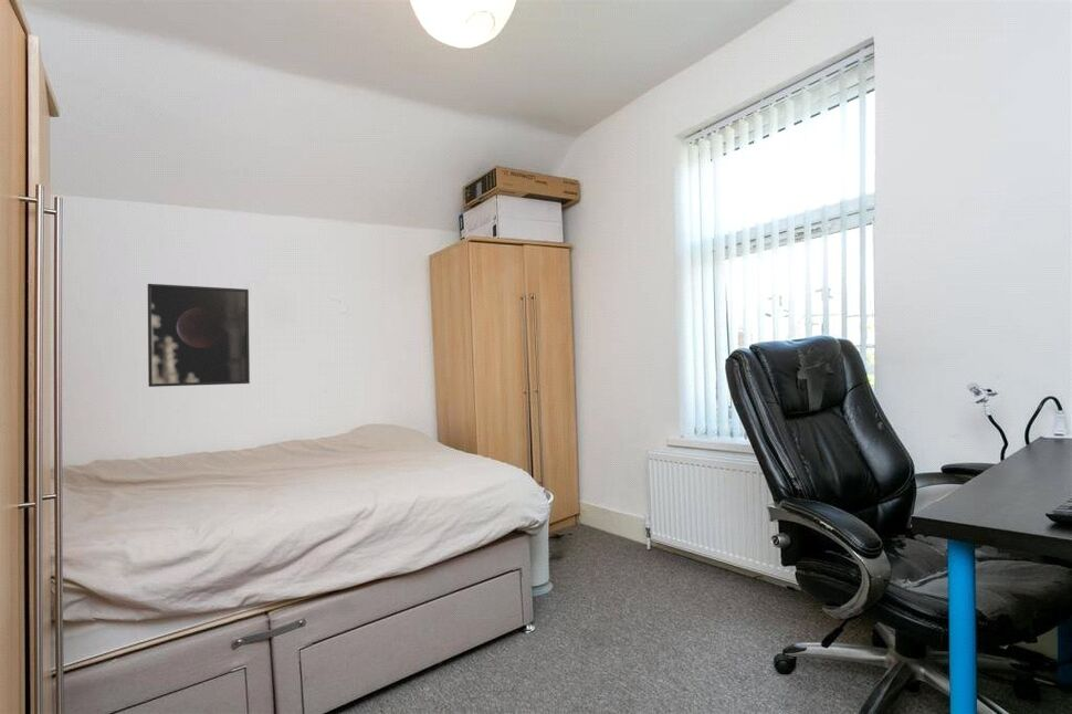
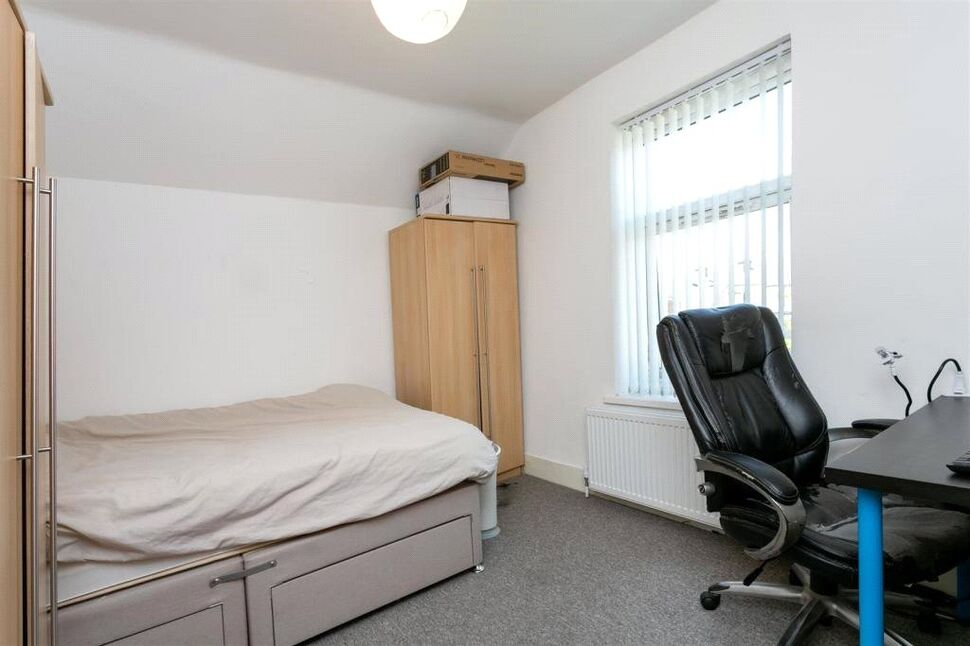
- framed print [147,283,251,388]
